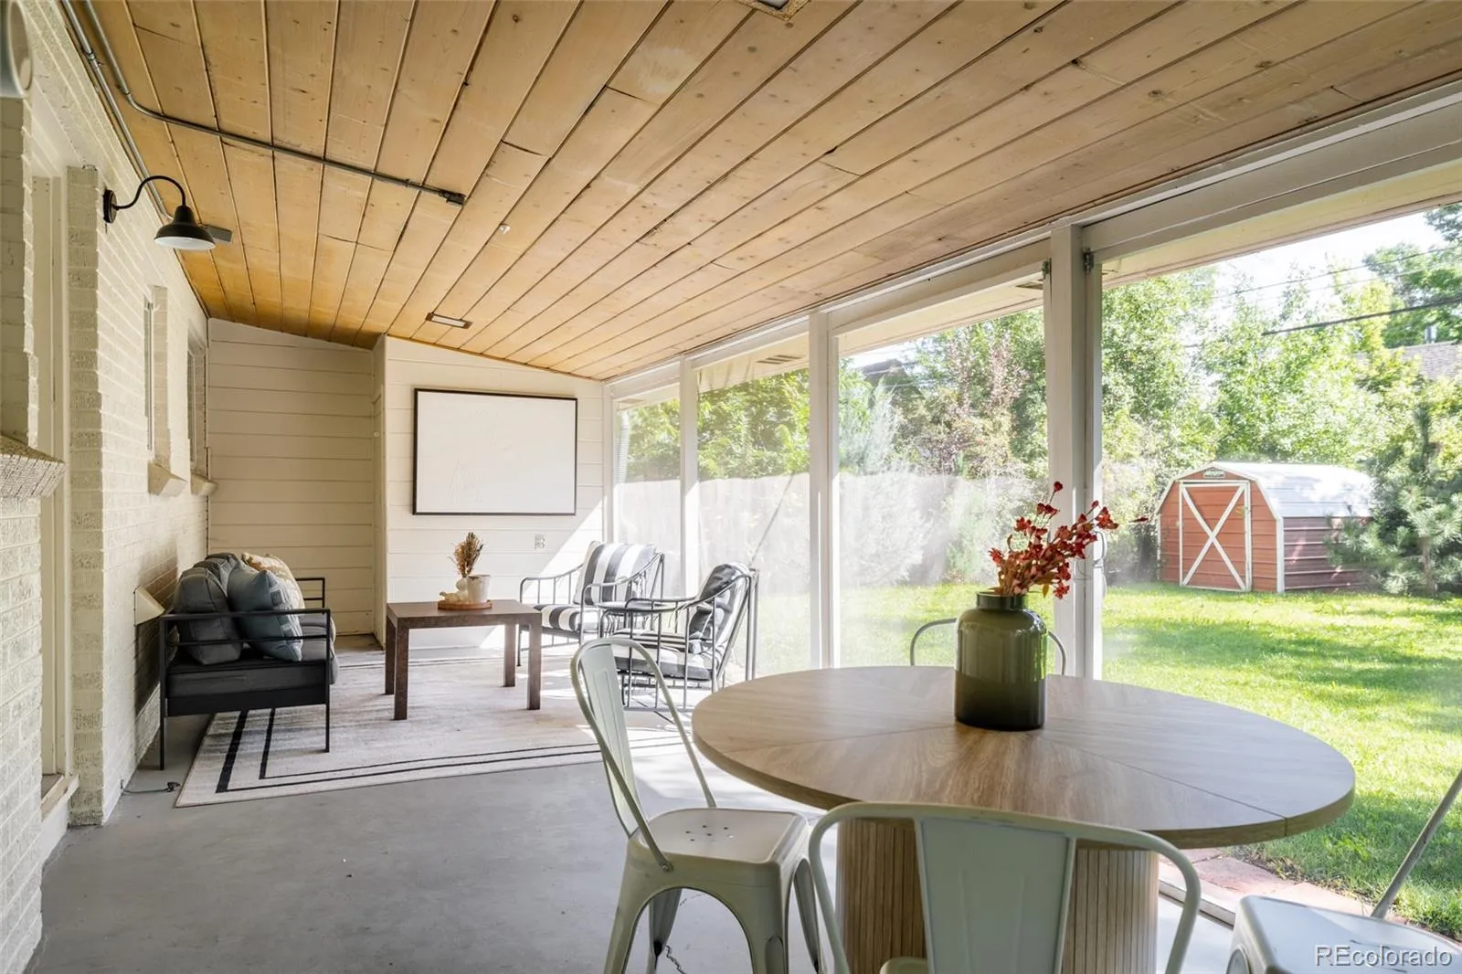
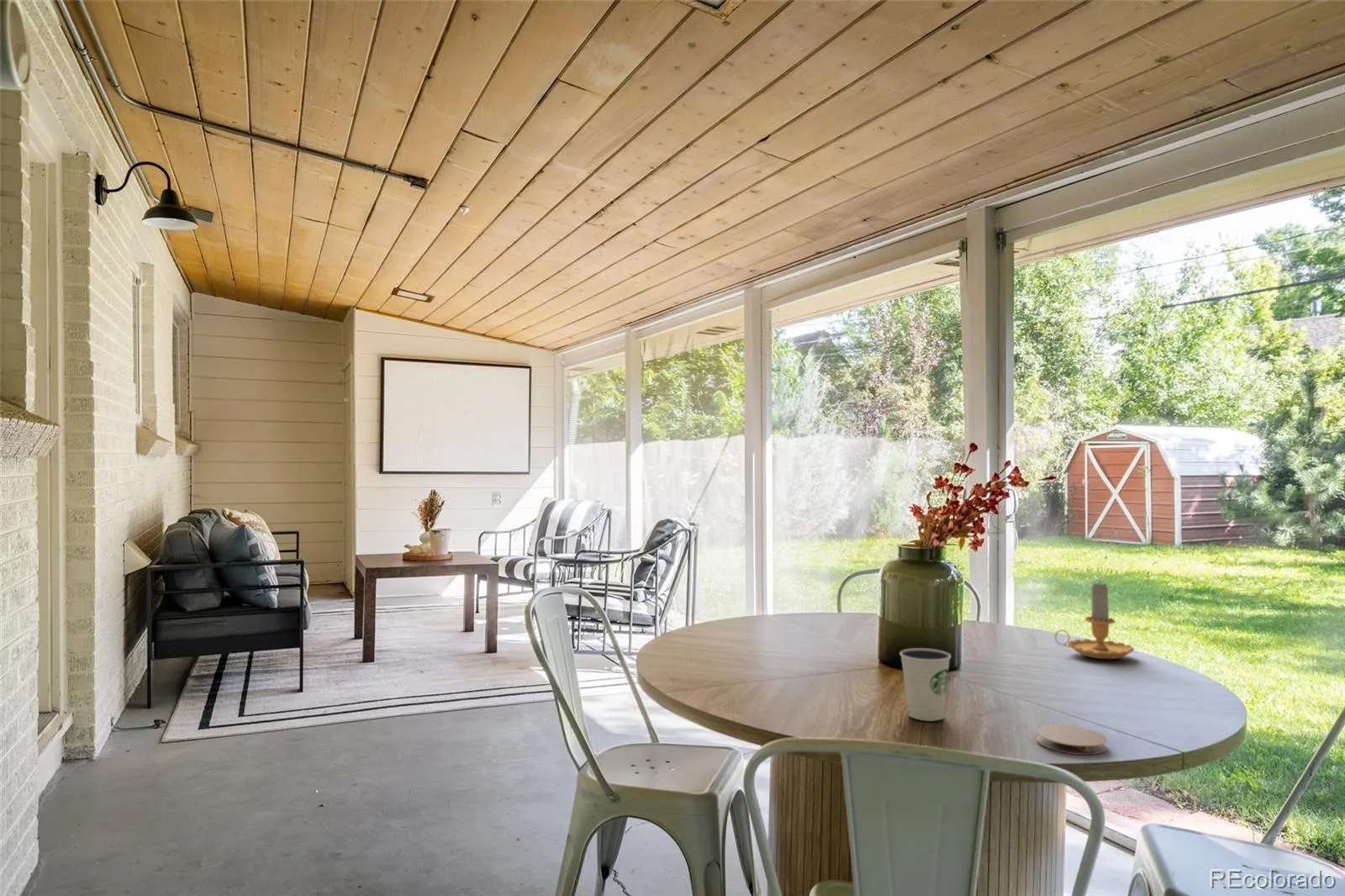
+ candle [1054,577,1135,660]
+ coaster [1036,724,1108,756]
+ dixie cup [899,647,952,722]
